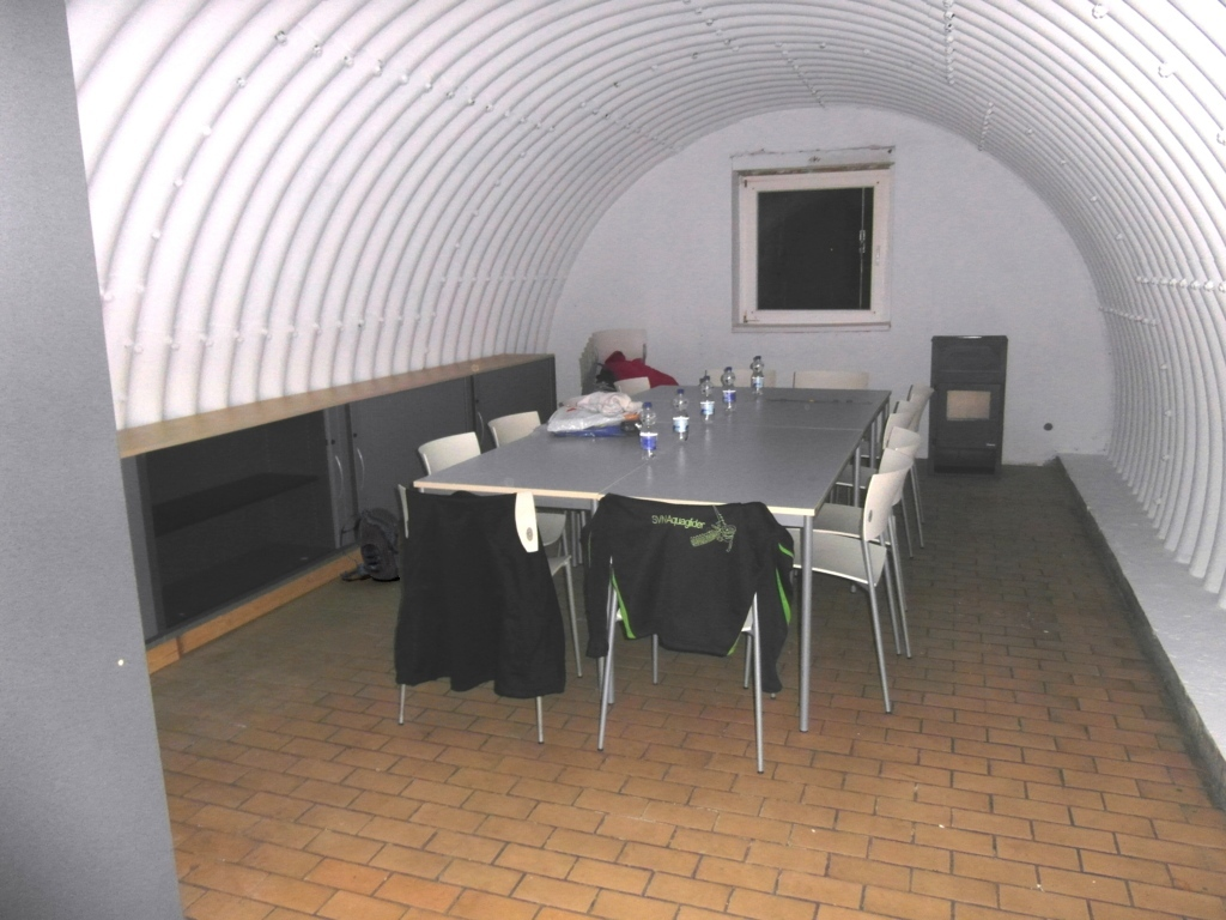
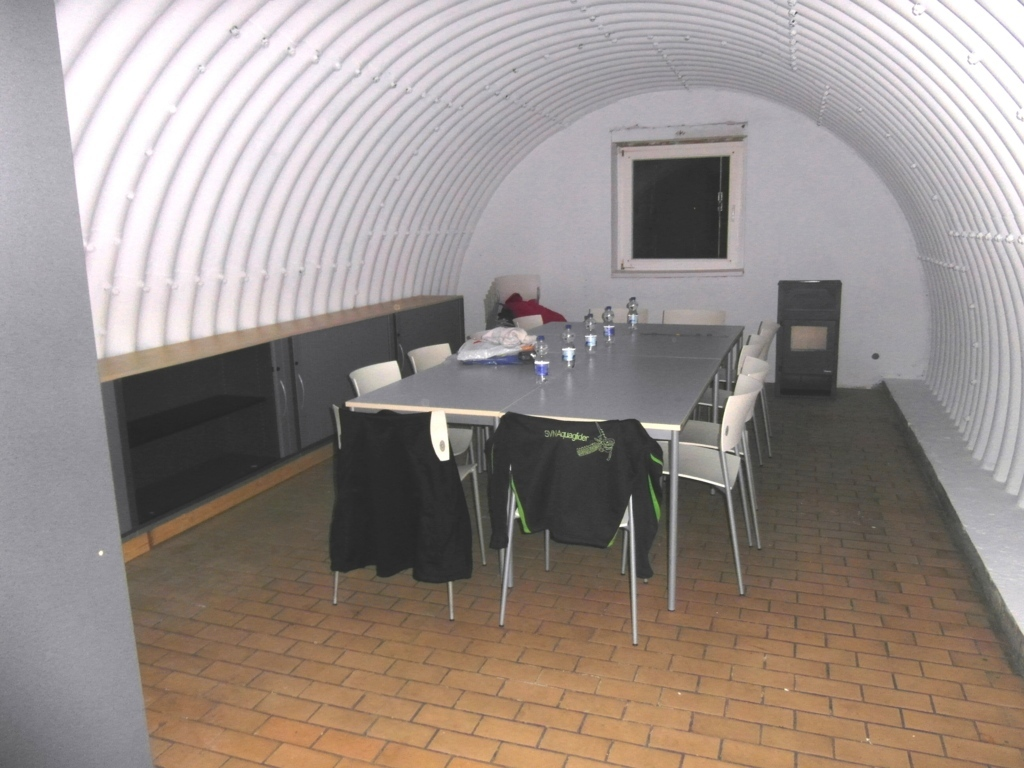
- backpack [338,506,400,581]
